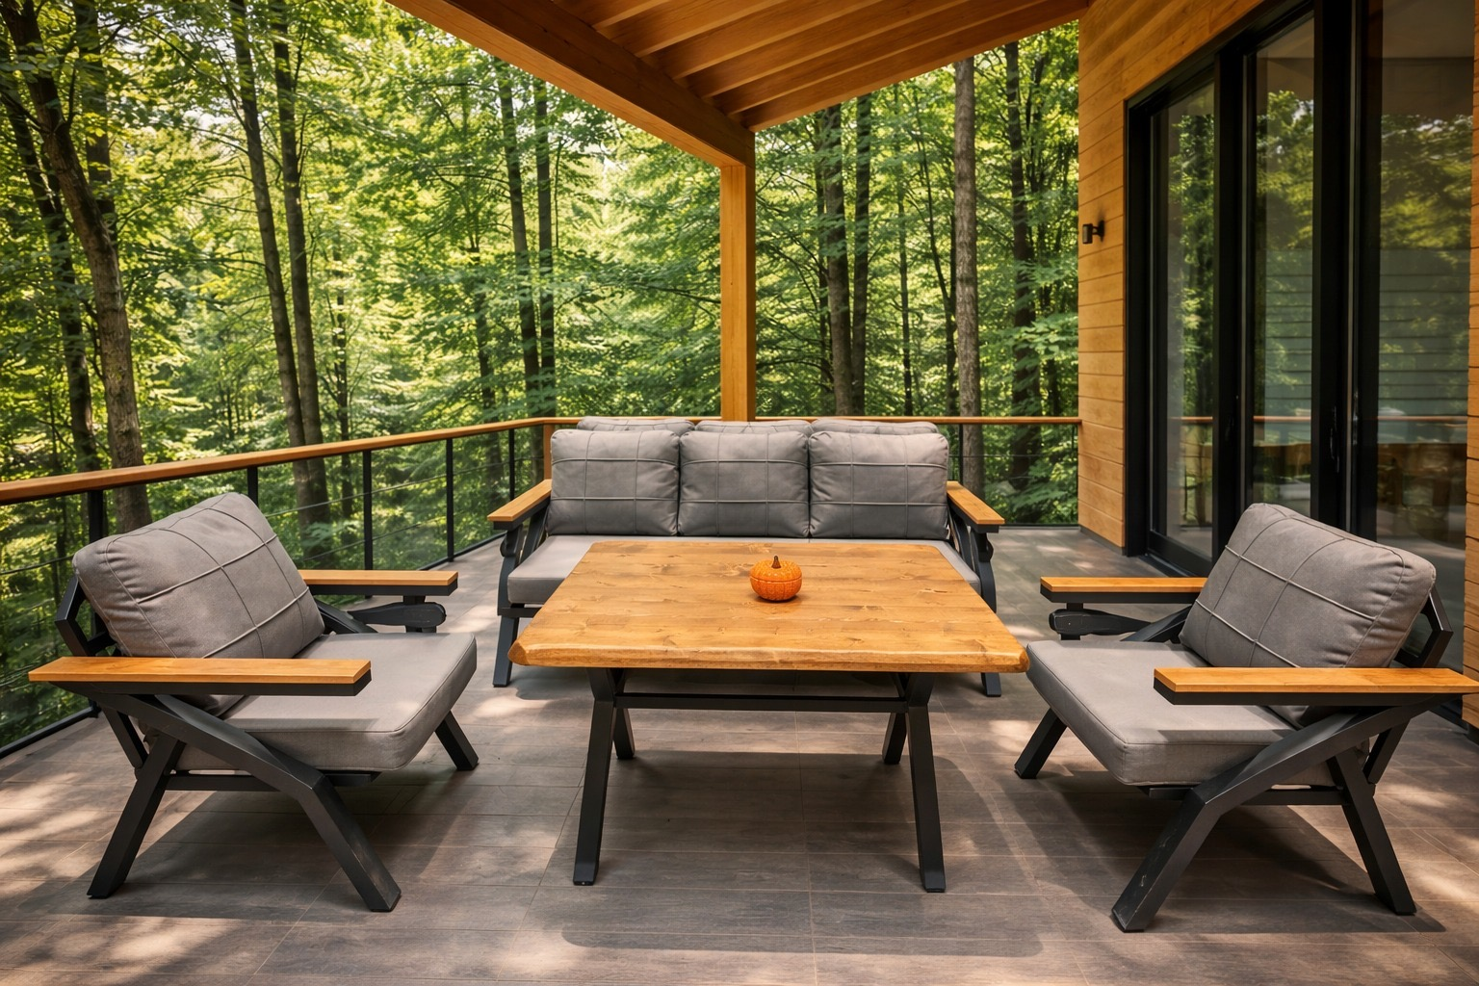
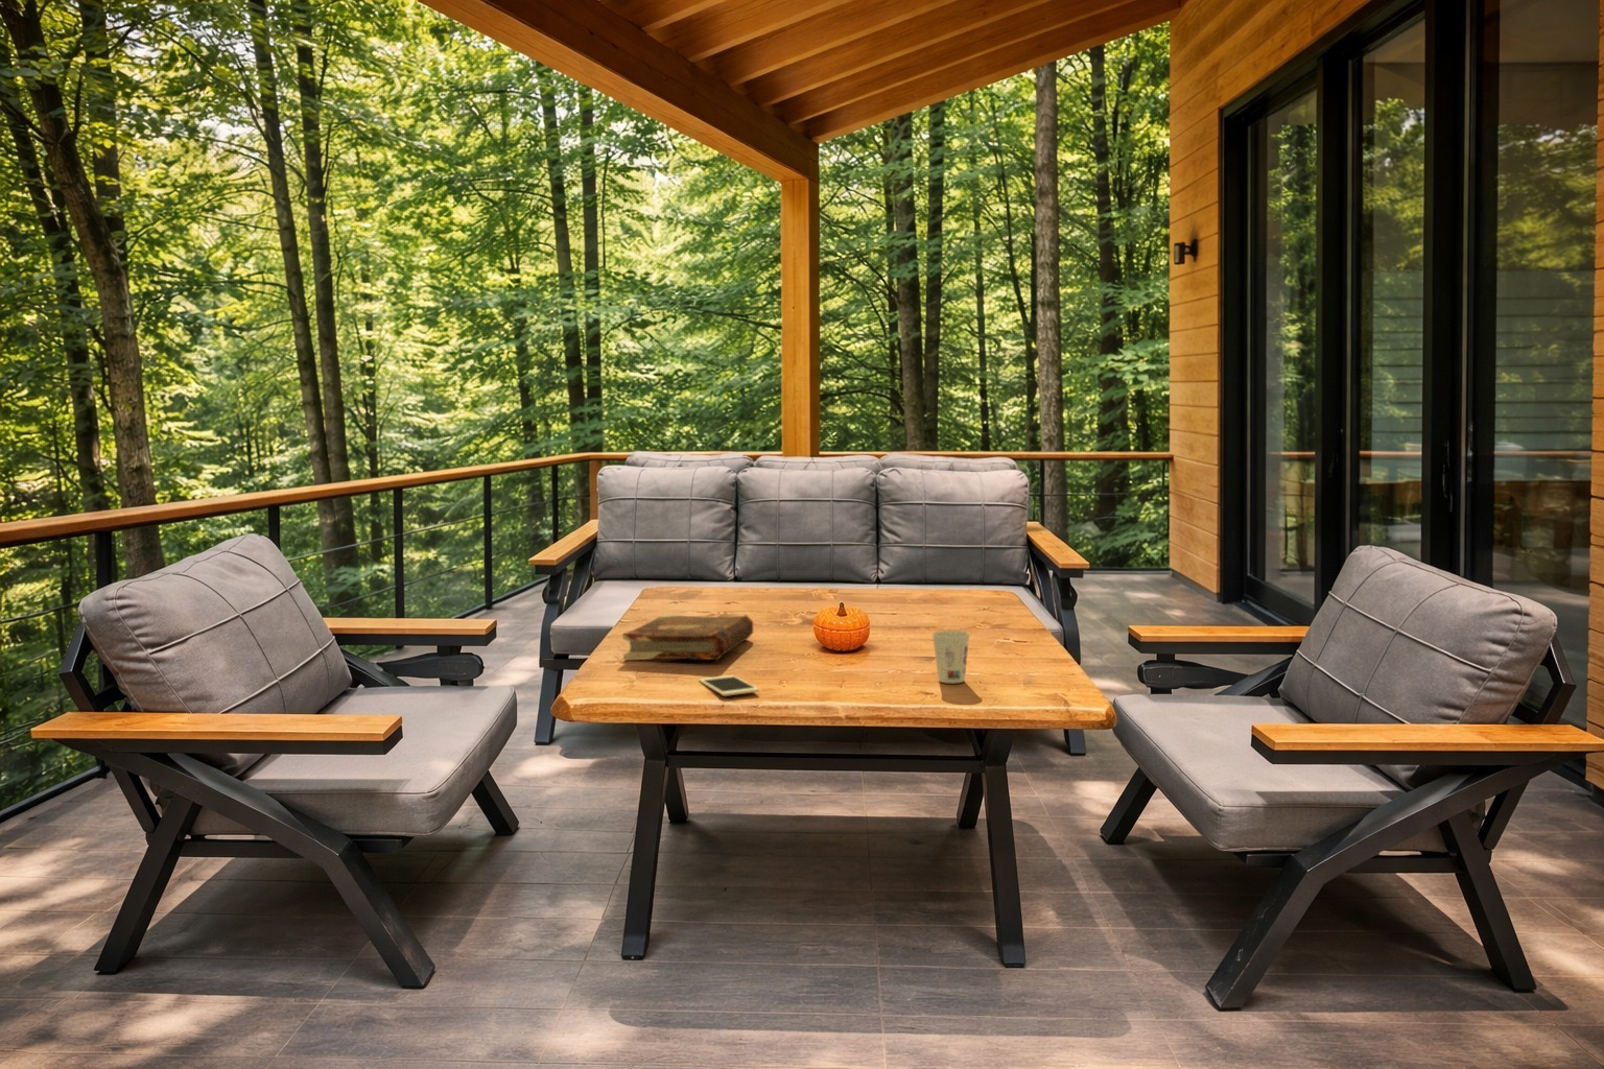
+ cell phone [697,674,760,697]
+ book [622,613,754,662]
+ cup [931,630,971,684]
